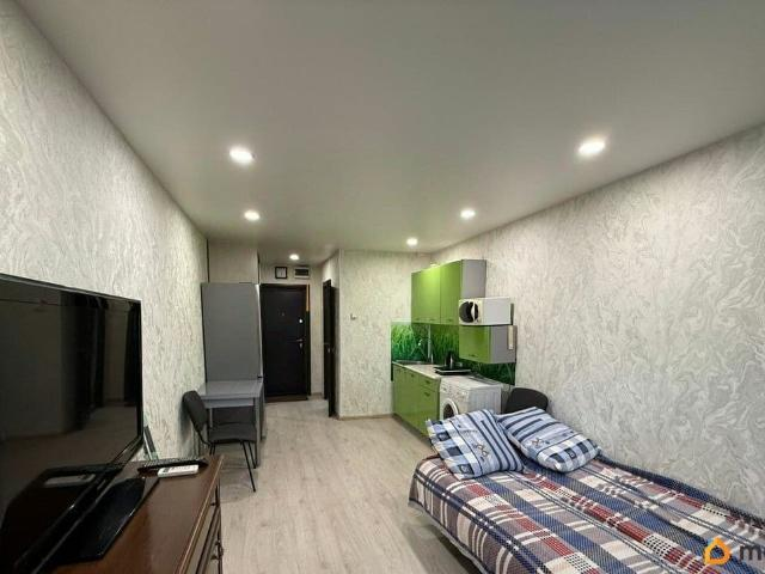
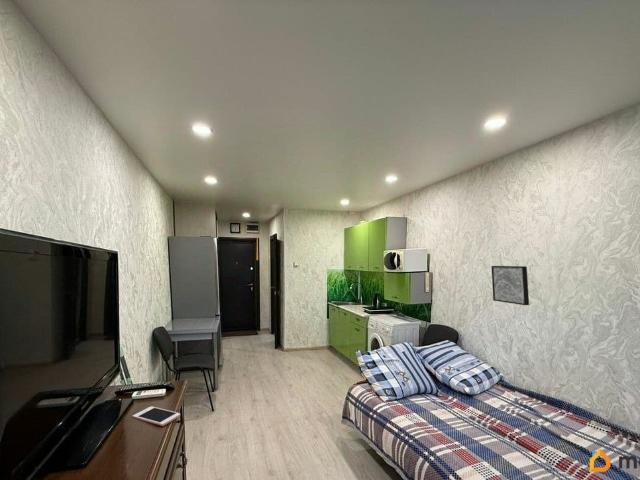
+ cell phone [132,405,181,427]
+ wall art [490,265,530,306]
